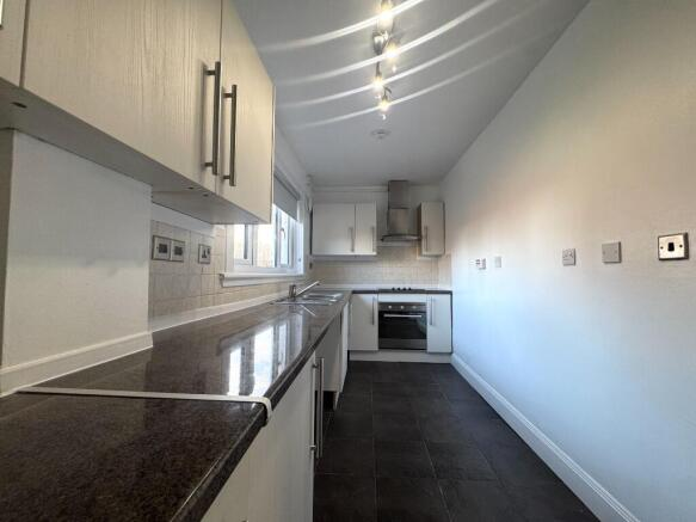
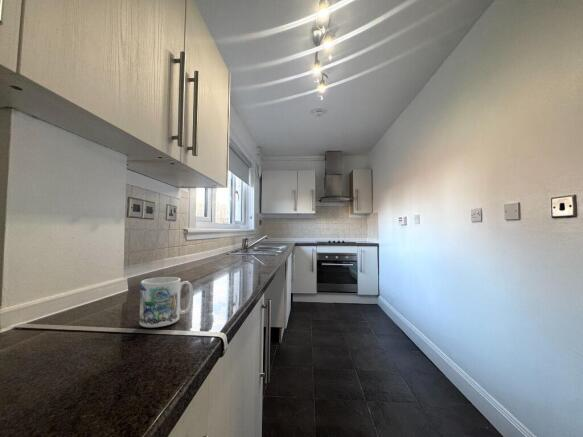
+ mug [139,276,194,328]
